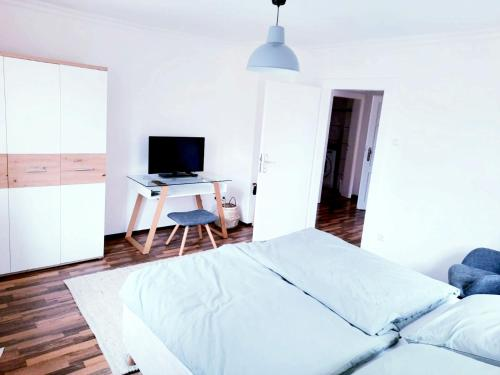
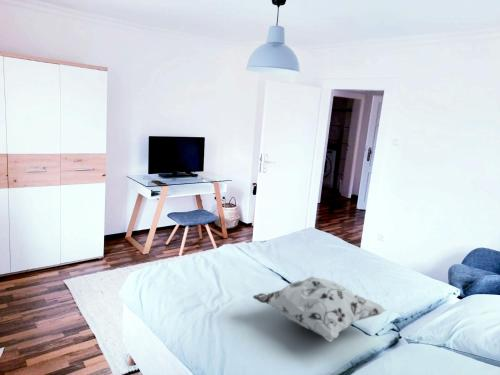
+ decorative pillow [252,275,388,343]
